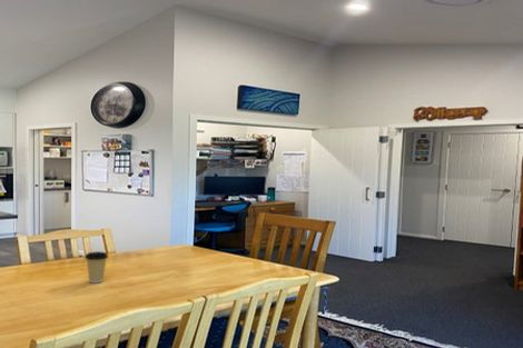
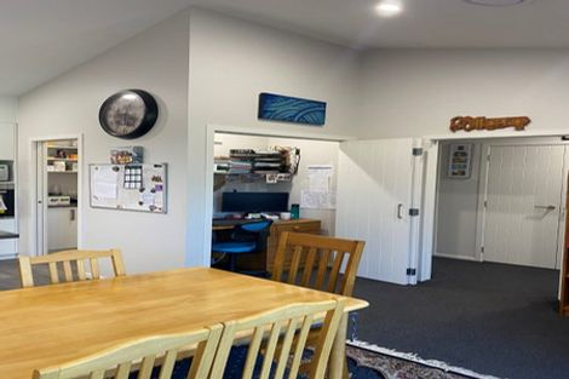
- coffee cup [83,250,109,285]
